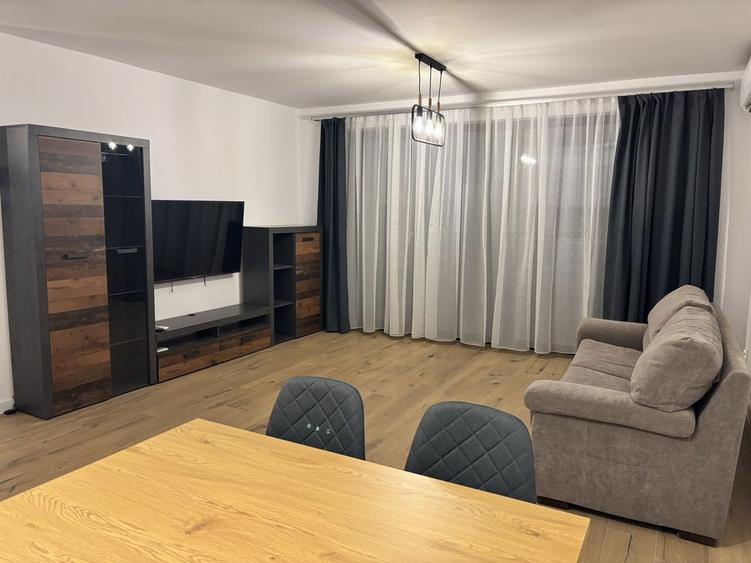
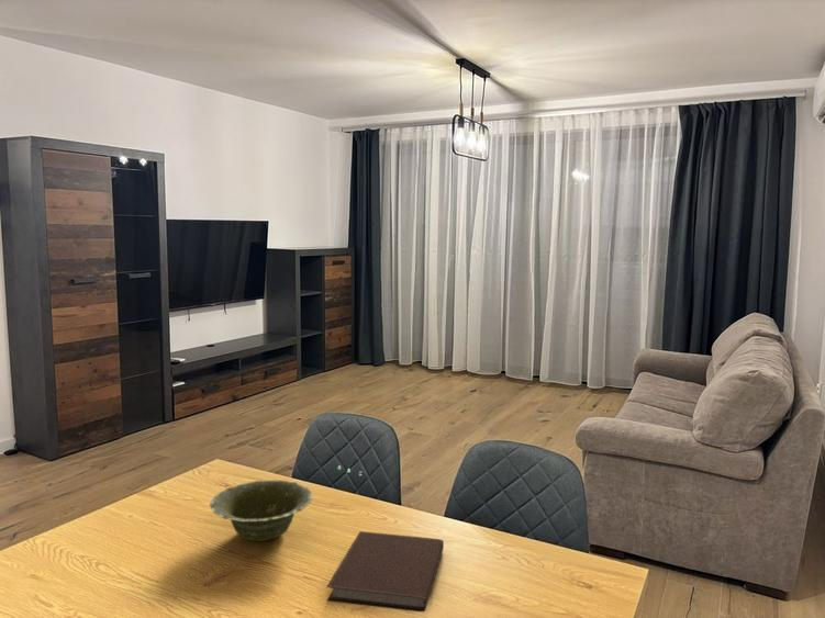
+ notebook [325,530,445,613]
+ dish [209,479,314,542]
